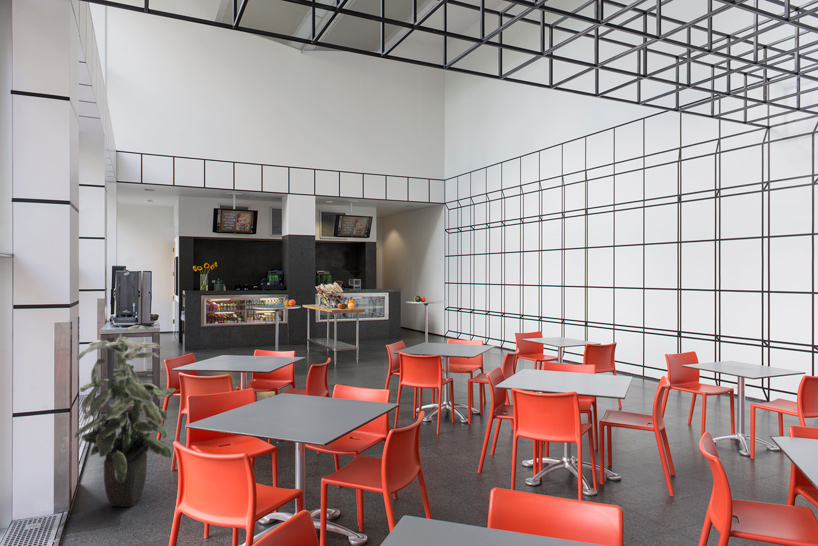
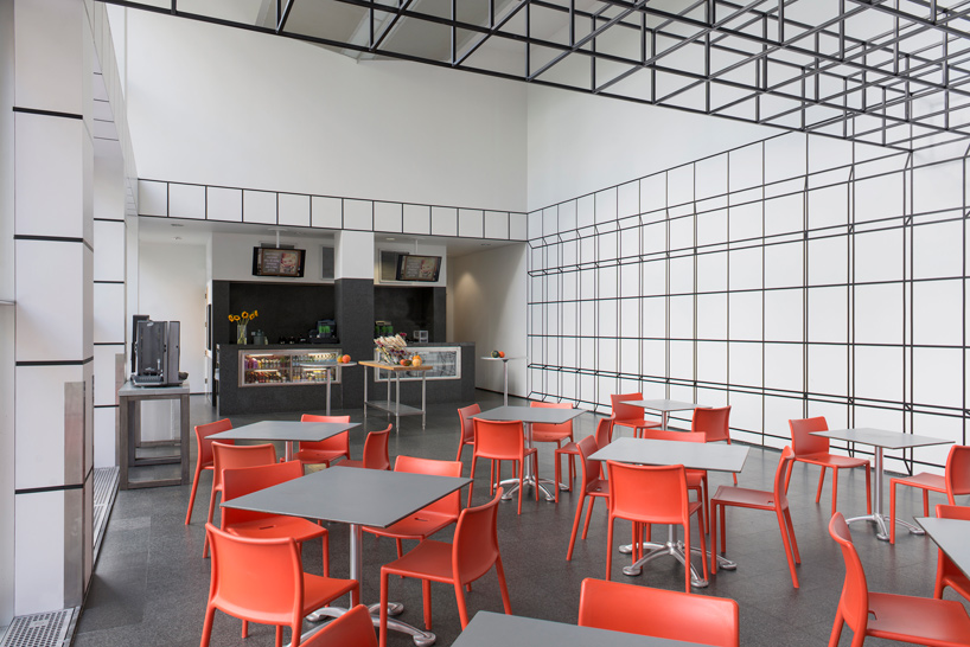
- indoor plant [73,324,177,508]
